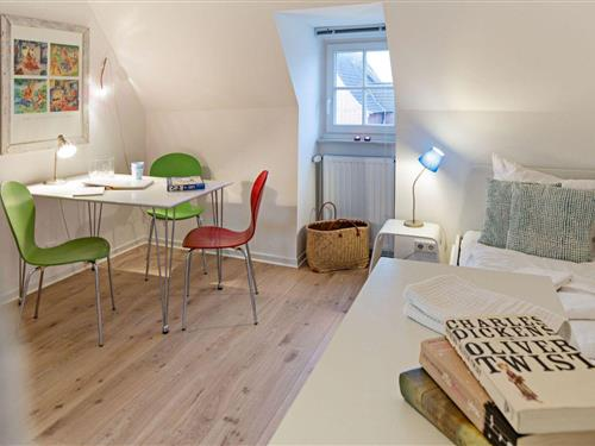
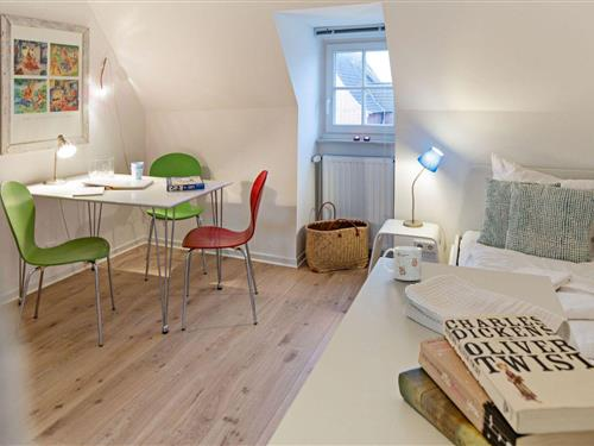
+ mug [381,245,423,282]
